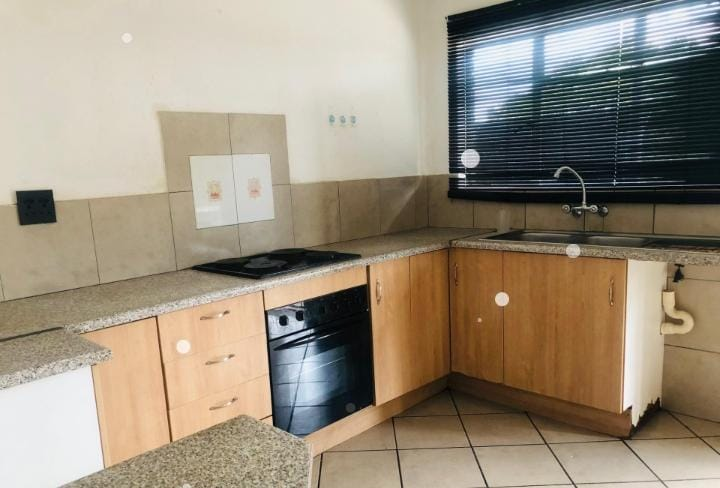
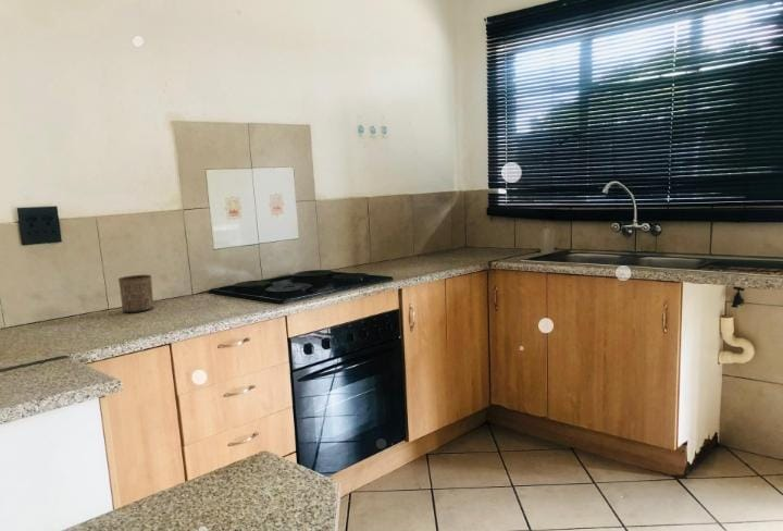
+ cup [117,274,154,313]
